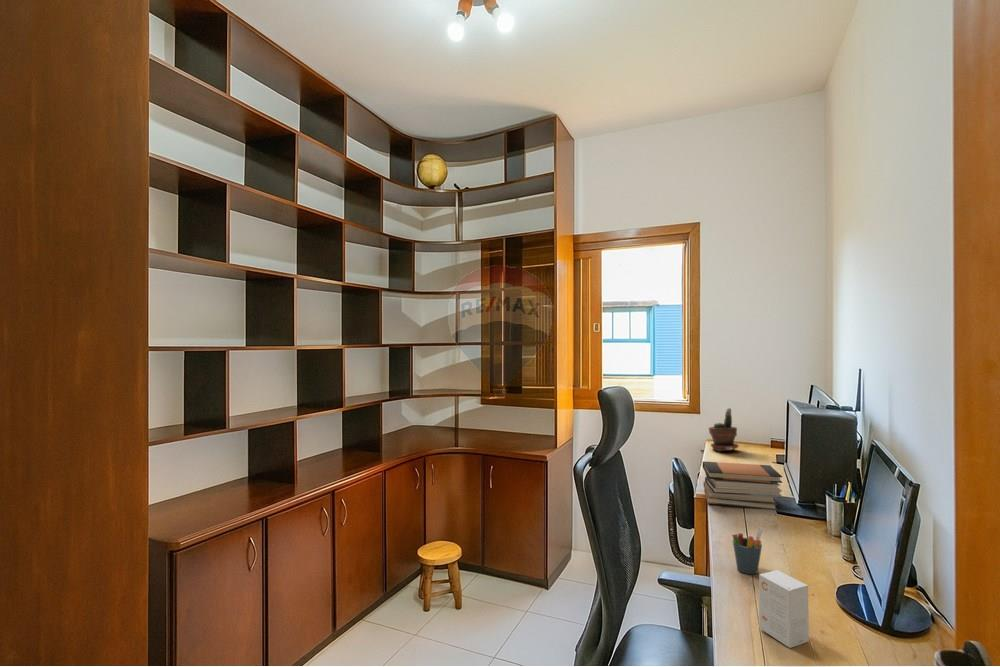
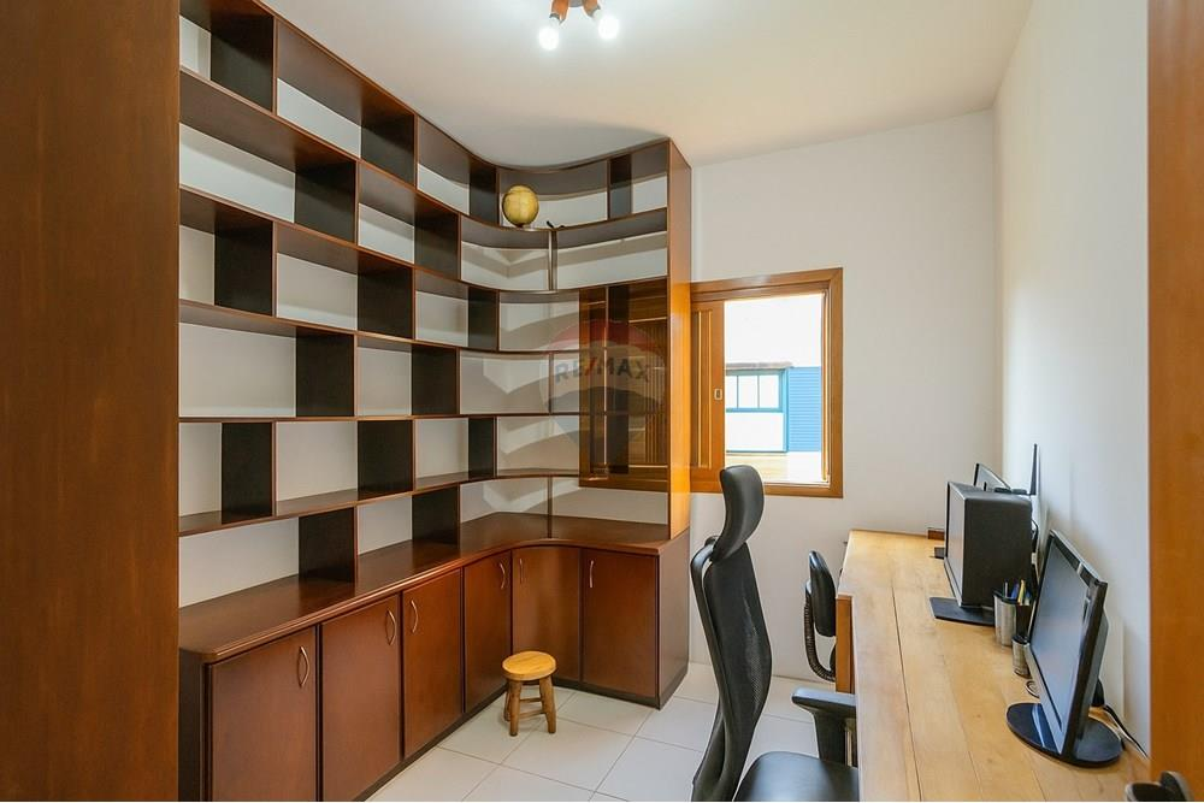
- pen holder [731,526,763,575]
- potted plant [708,407,740,452]
- small box [758,569,810,649]
- book stack [702,460,783,511]
